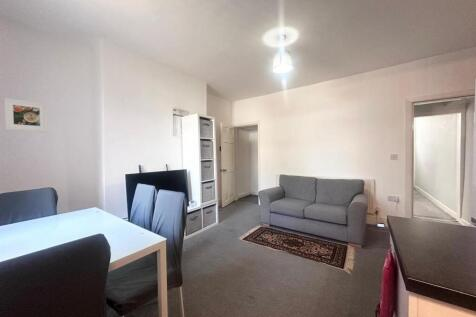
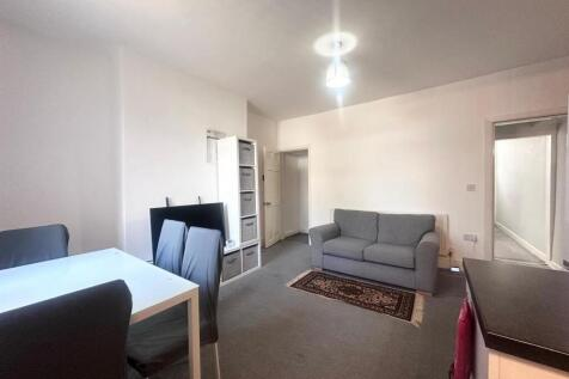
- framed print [3,97,48,133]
